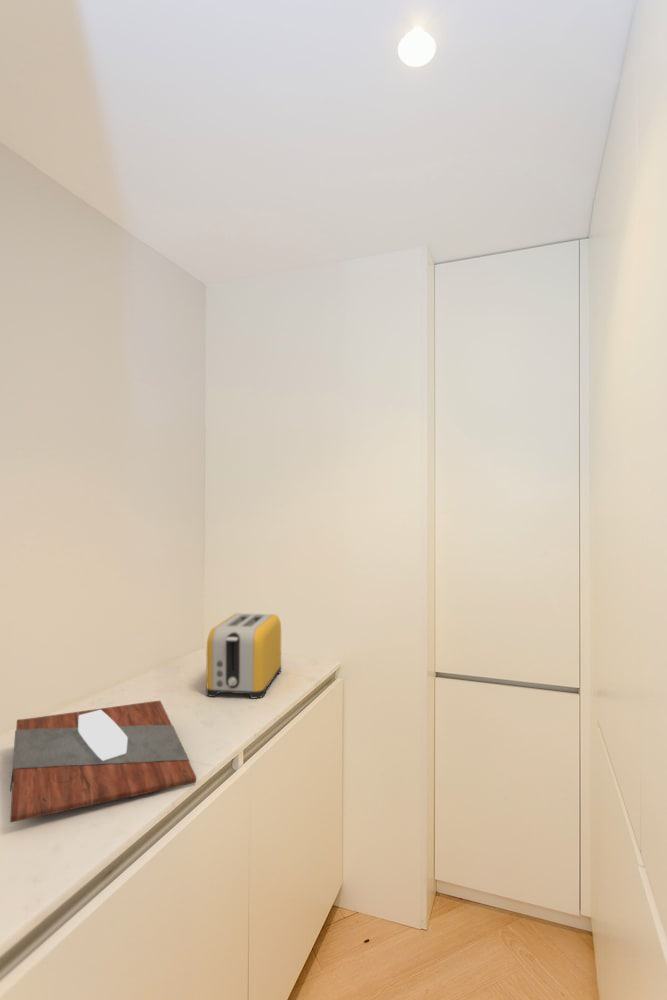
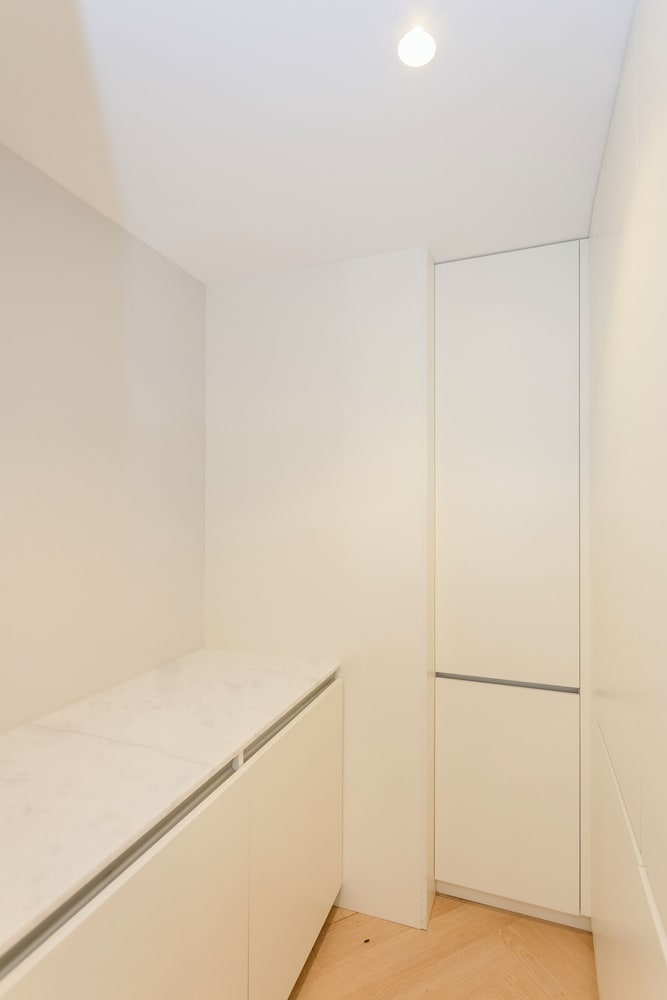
- cutting board [9,700,197,823]
- toaster [205,612,282,699]
